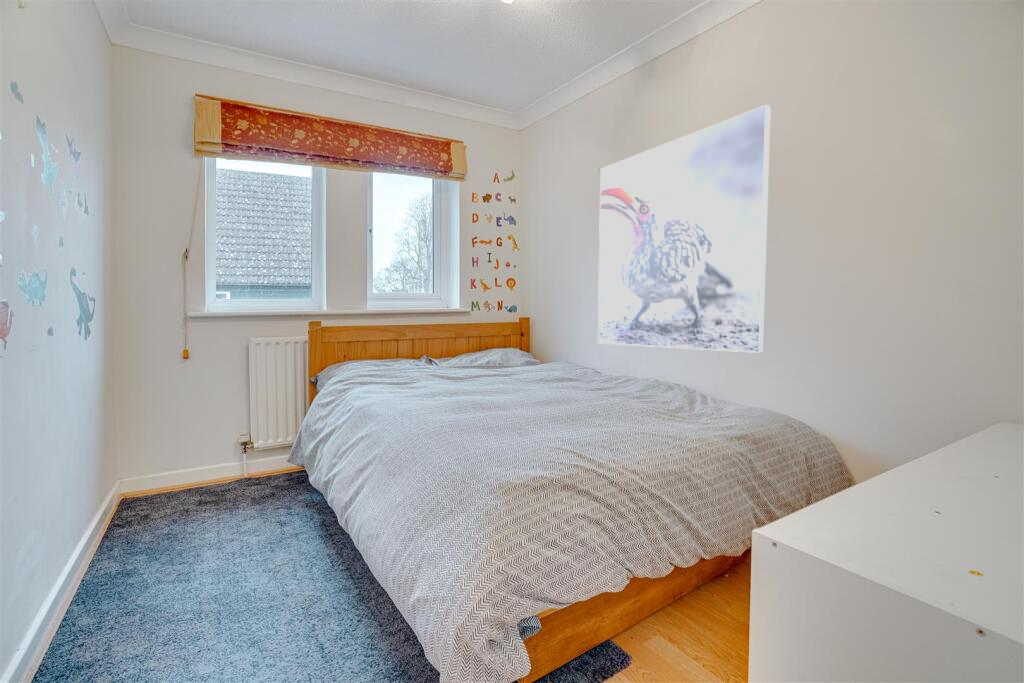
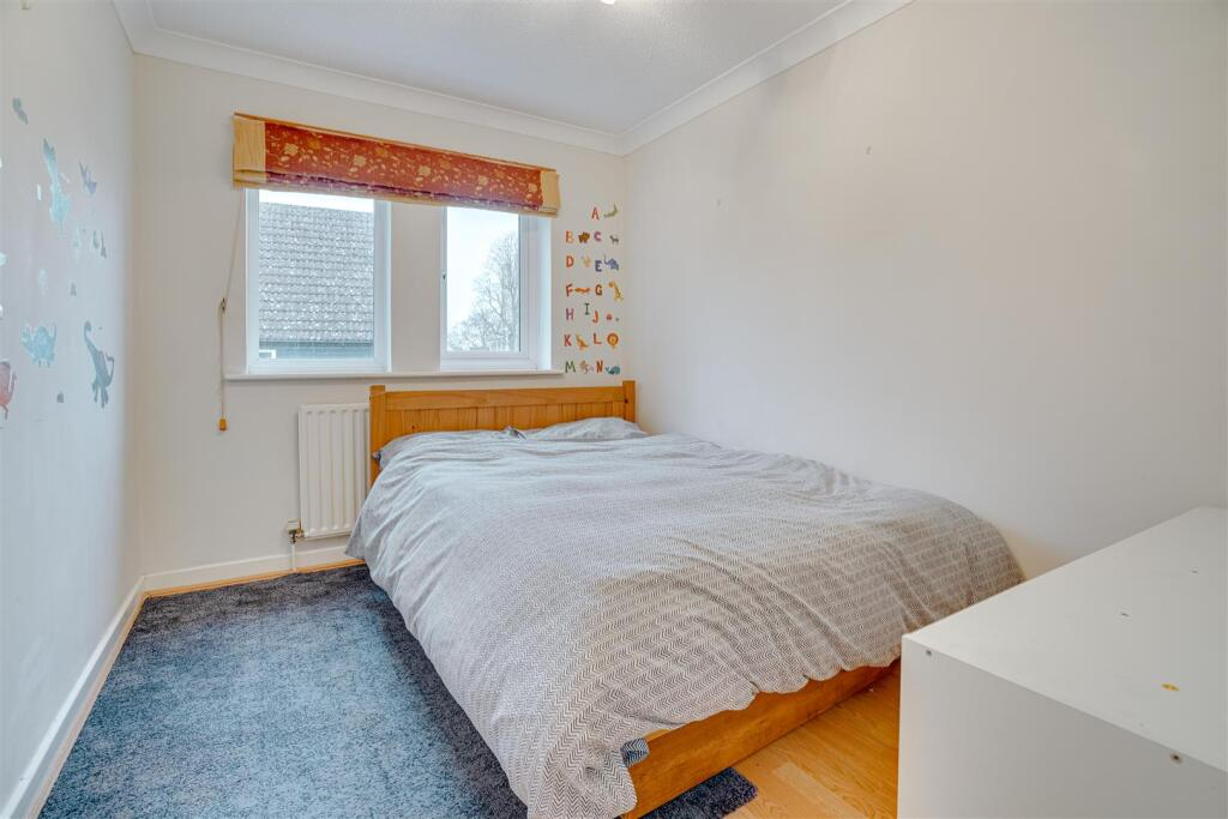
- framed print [597,104,772,354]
